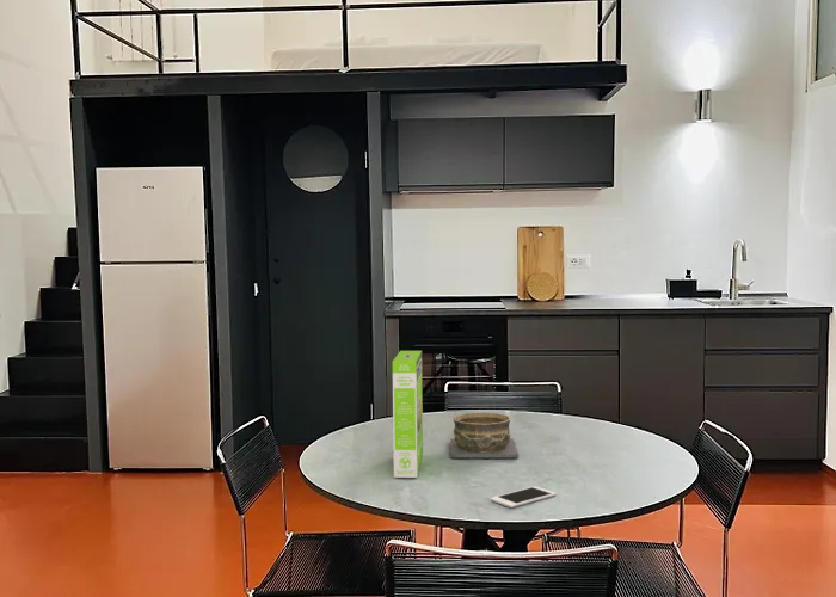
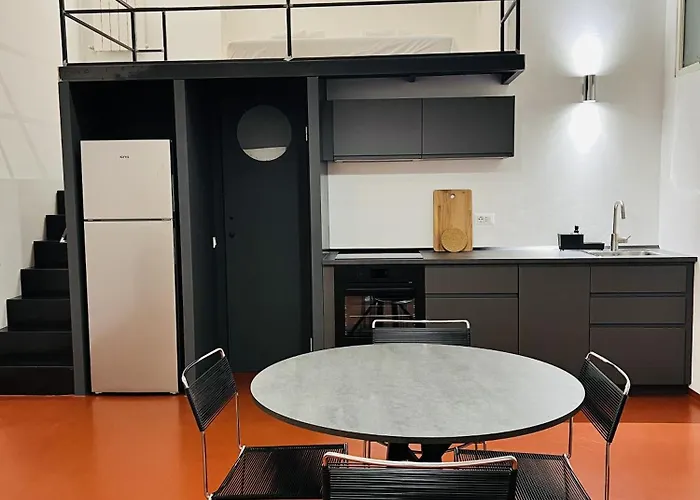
- bowl [449,412,520,460]
- cake mix box [392,350,424,479]
- cell phone [490,485,558,509]
